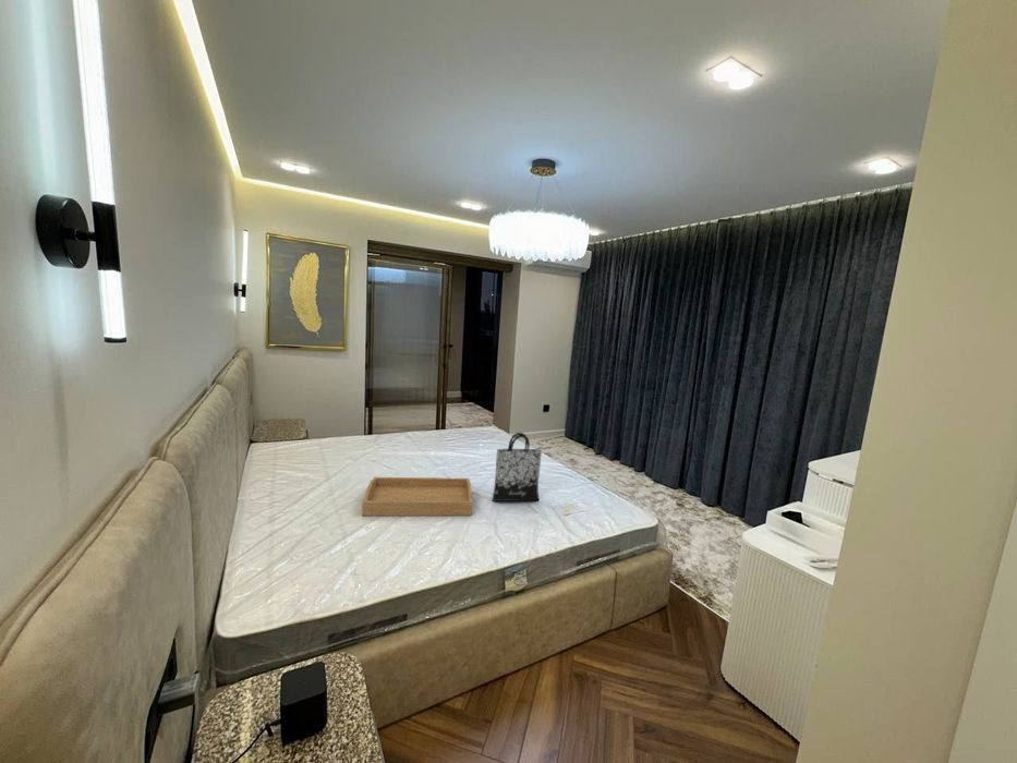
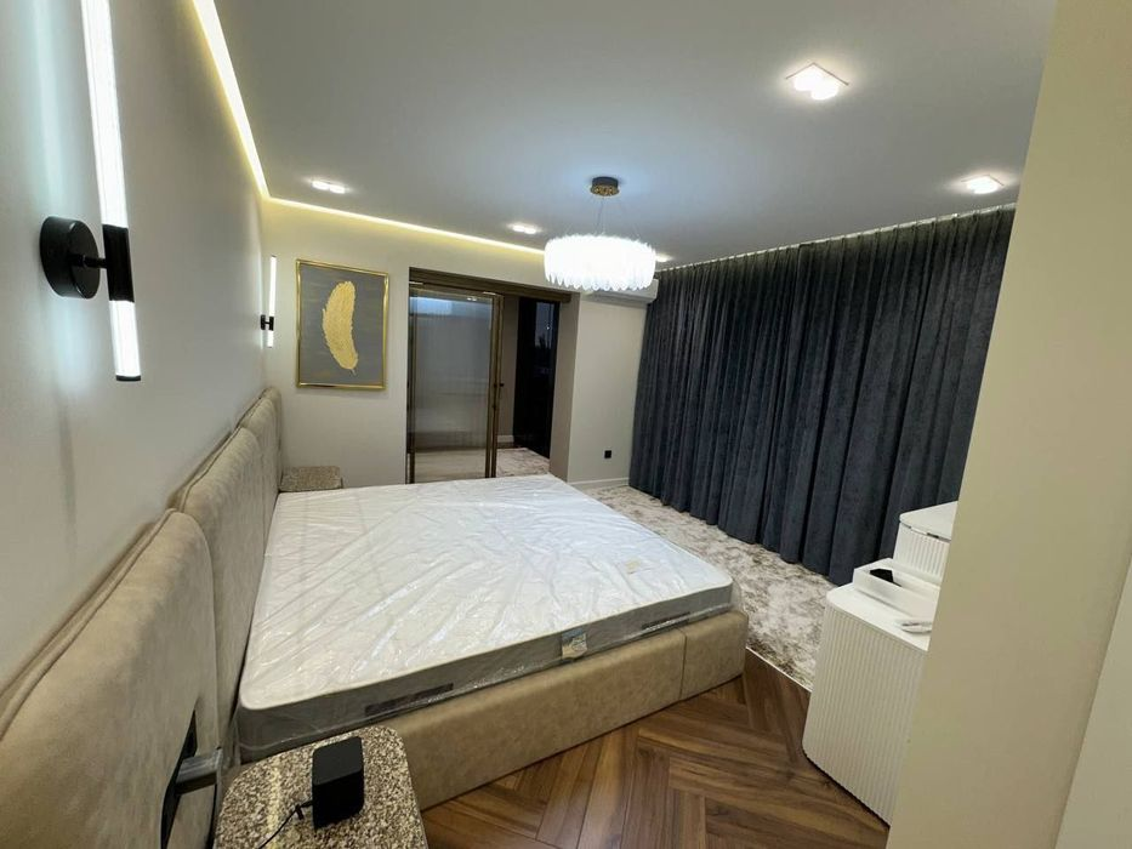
- serving tray [361,476,474,517]
- tote bag [491,432,543,502]
